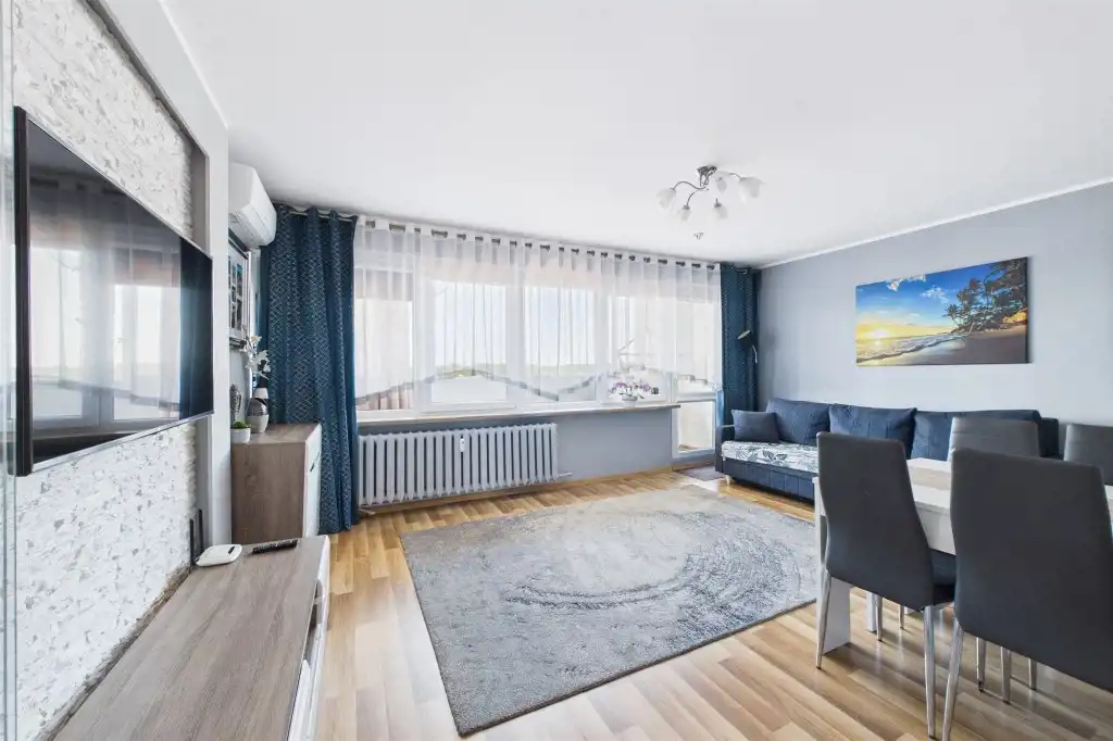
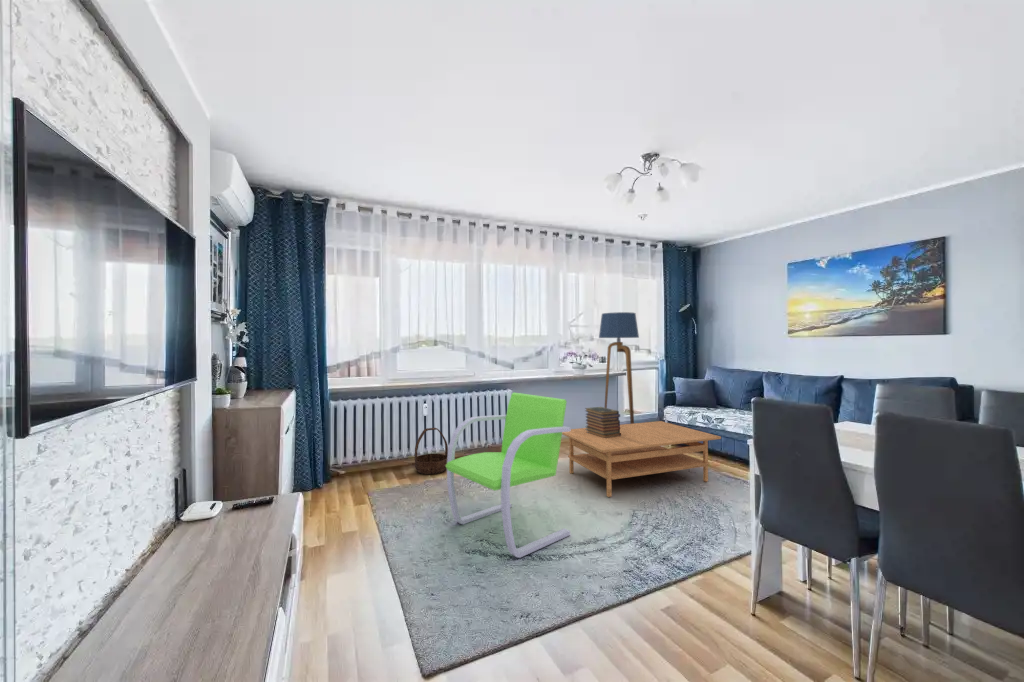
+ armchair [446,392,572,559]
+ coffee table [562,420,722,498]
+ book stack [584,406,621,438]
+ floor lamp [598,311,640,424]
+ basket [414,427,449,475]
